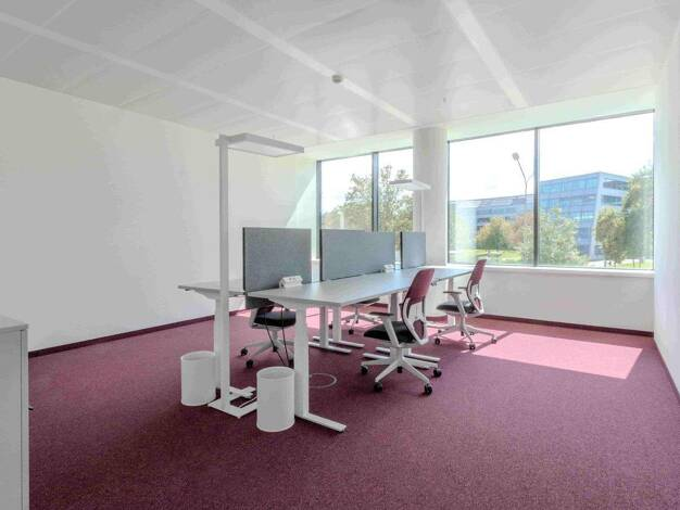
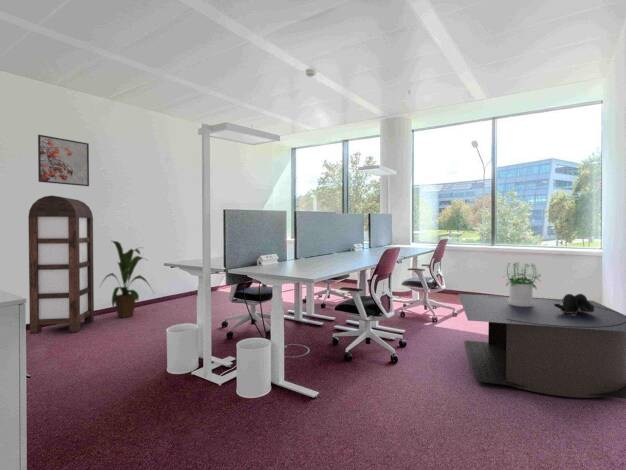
+ potted plant [503,261,543,306]
+ house plant [98,240,156,319]
+ bookshelf [27,195,95,335]
+ coffee table [457,293,626,400]
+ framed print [37,134,90,187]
+ decorative bowl [554,293,597,313]
